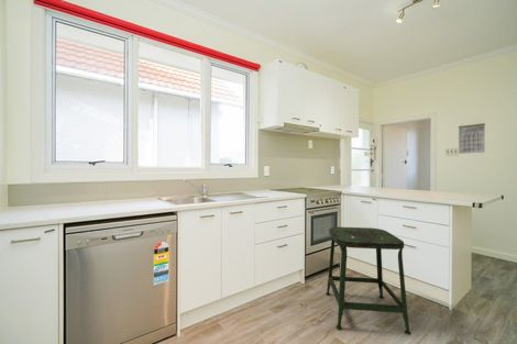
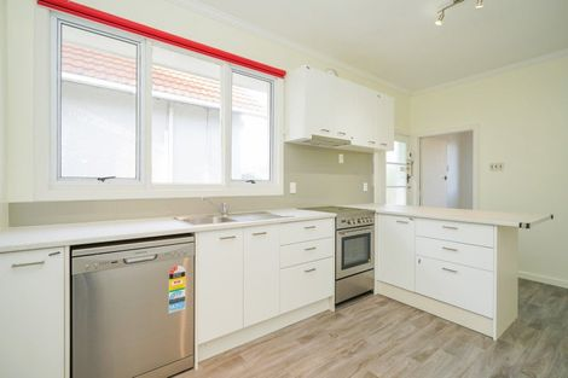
- calendar [458,122,486,155]
- stool [324,226,413,335]
